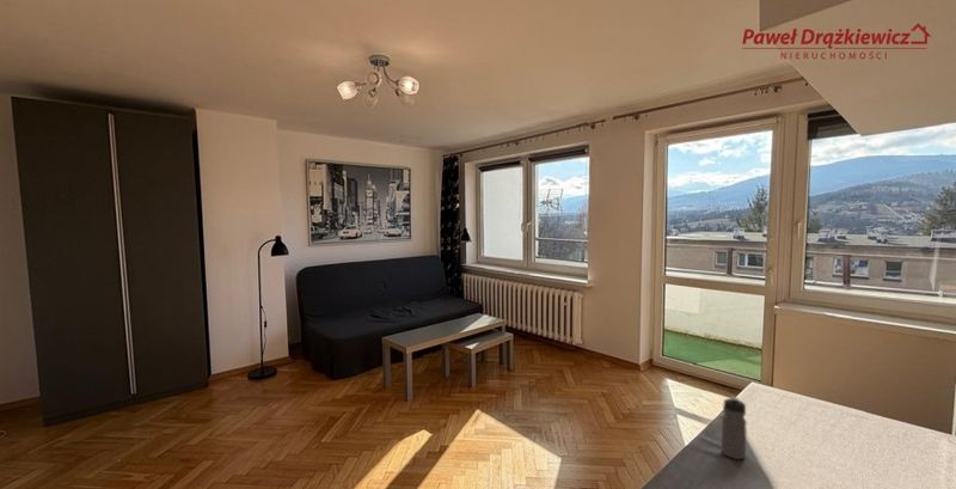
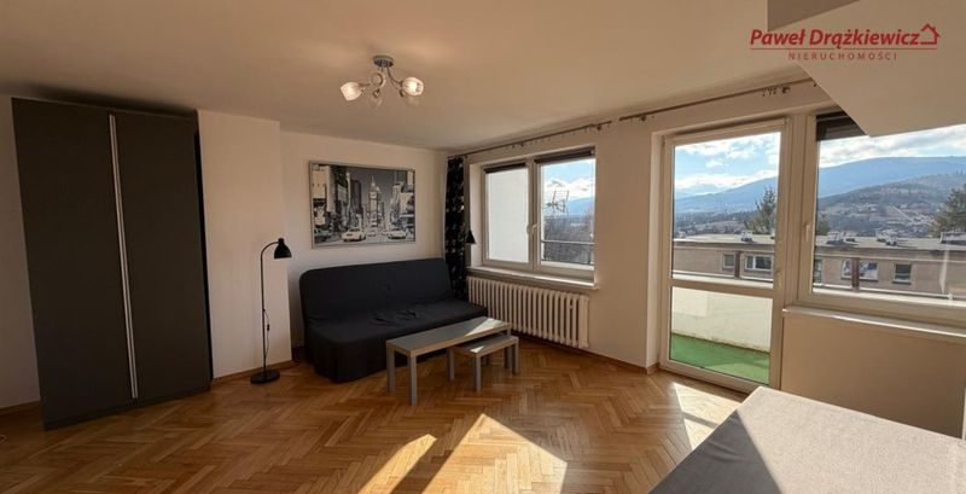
- water bottle [721,396,748,460]
